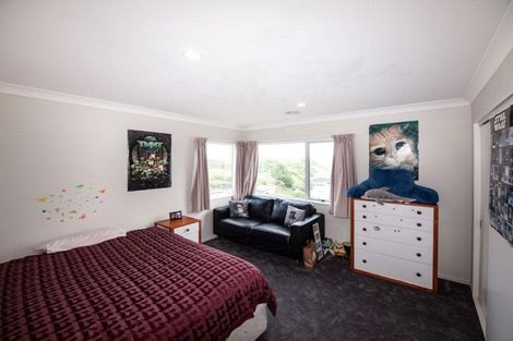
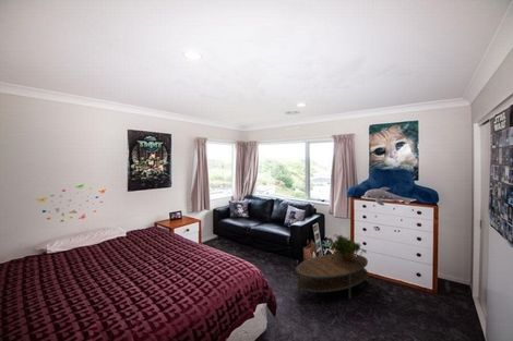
+ potted plant [330,234,368,260]
+ coffee table [295,253,369,301]
